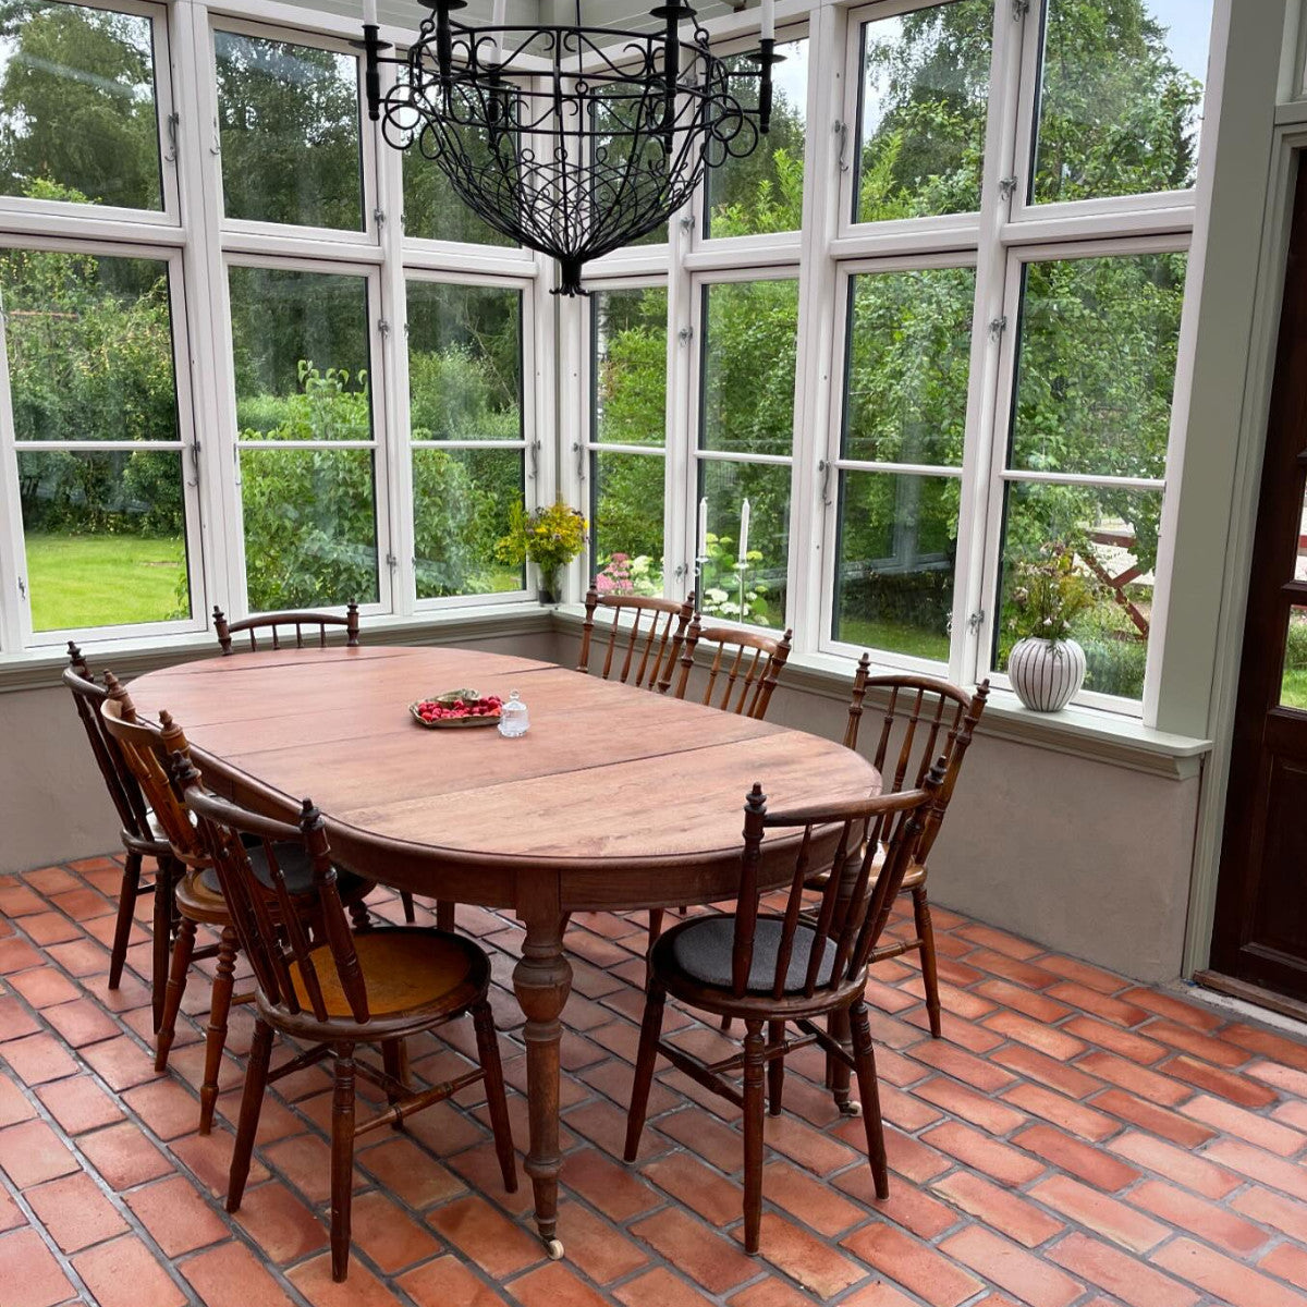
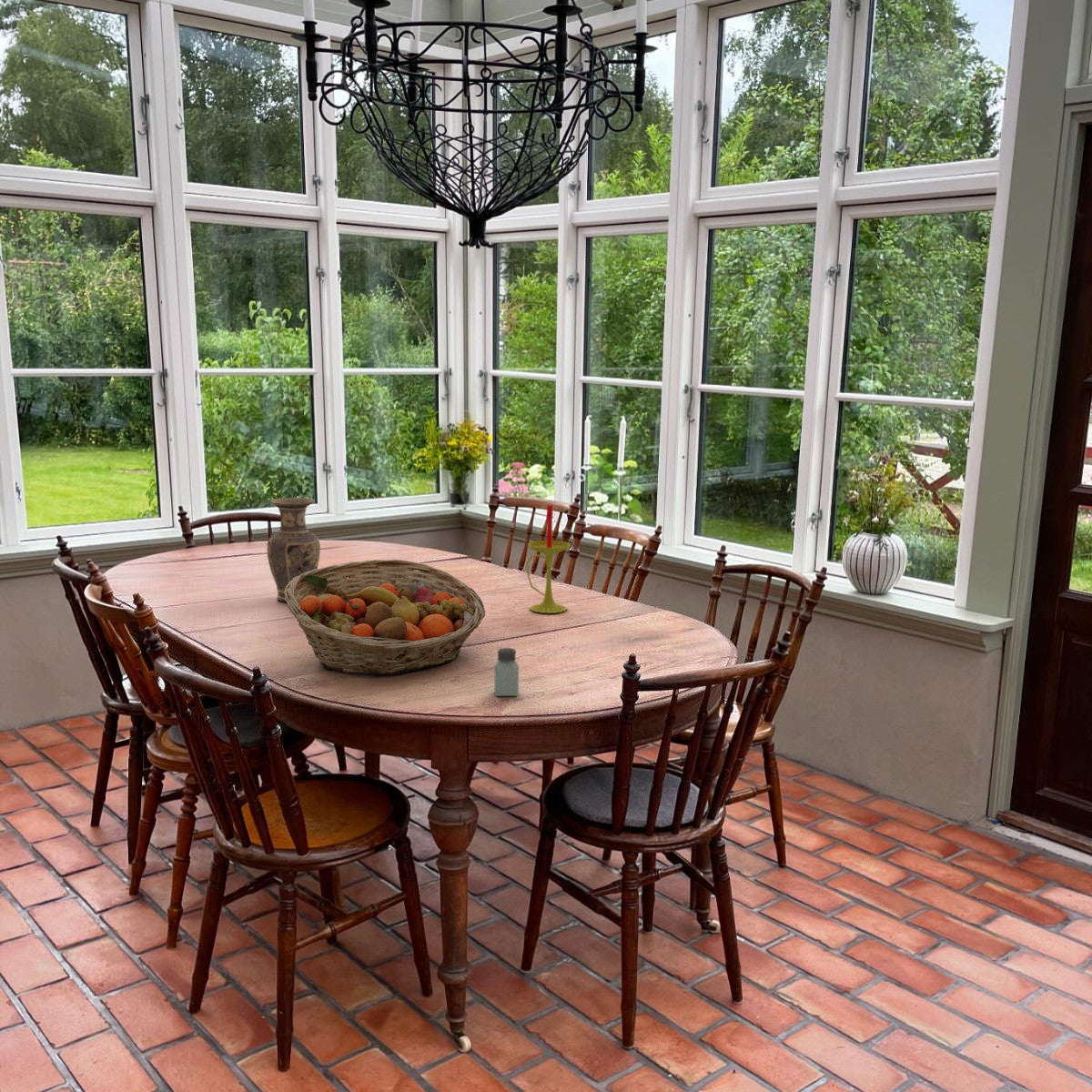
+ saltshaker [493,647,520,697]
+ fruit basket [285,559,486,676]
+ candle [525,501,571,614]
+ vase [266,497,321,603]
